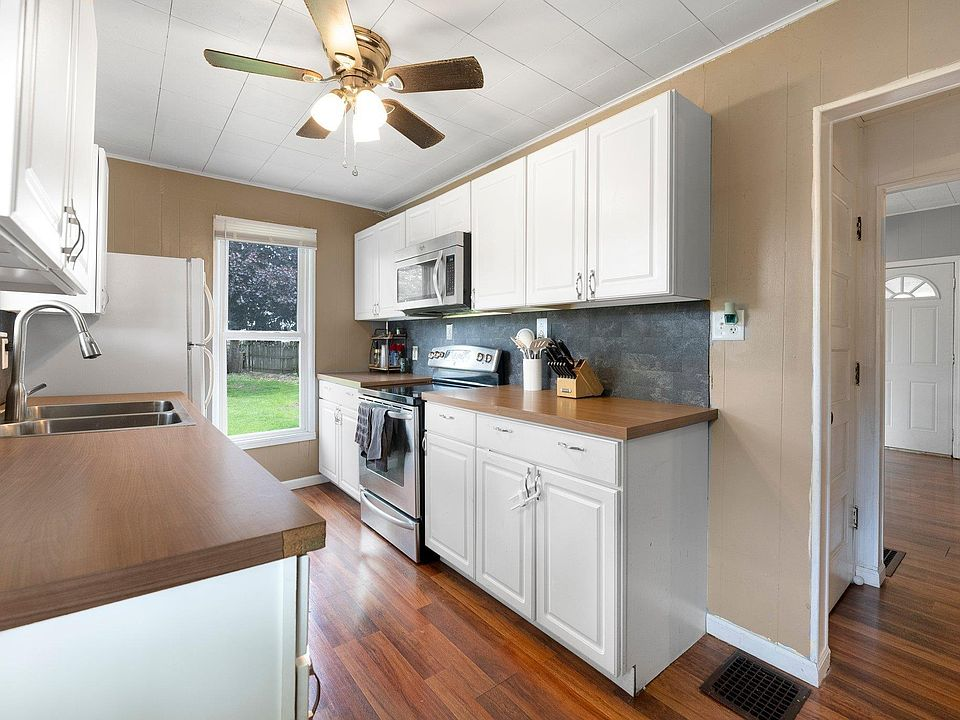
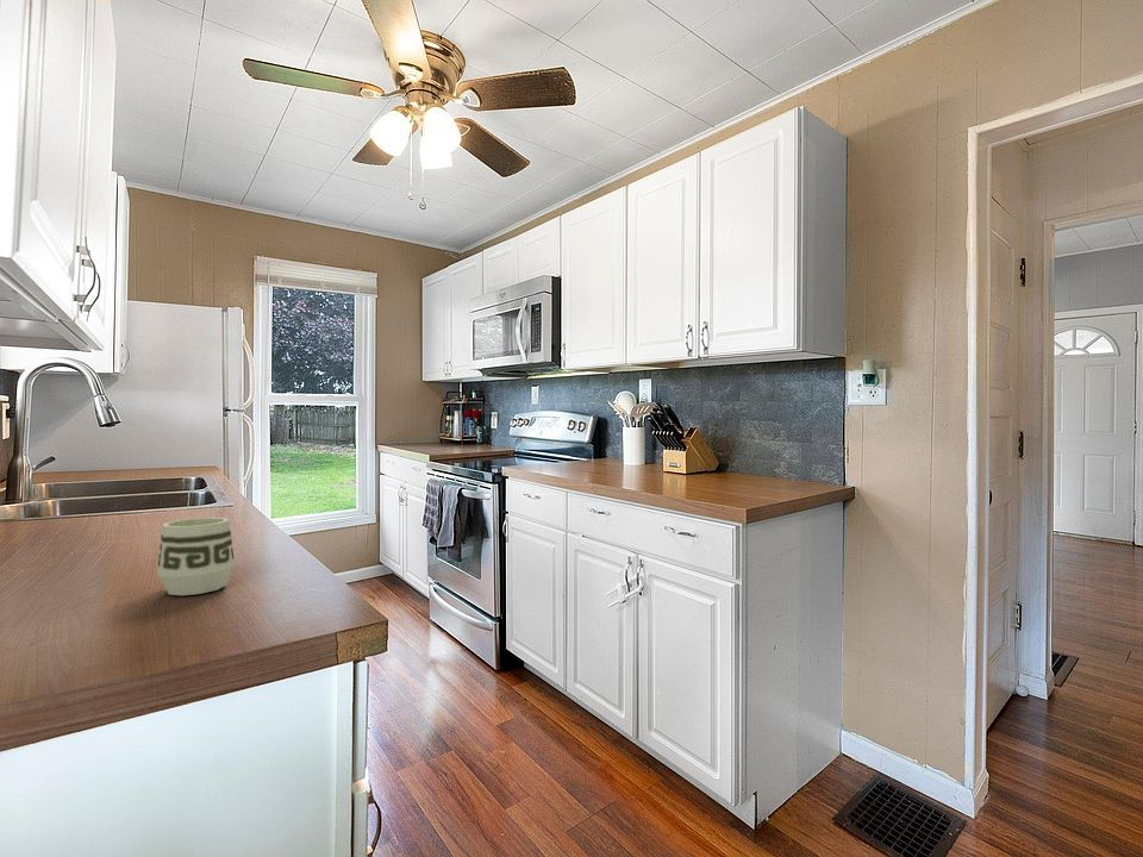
+ cup [156,517,236,596]
